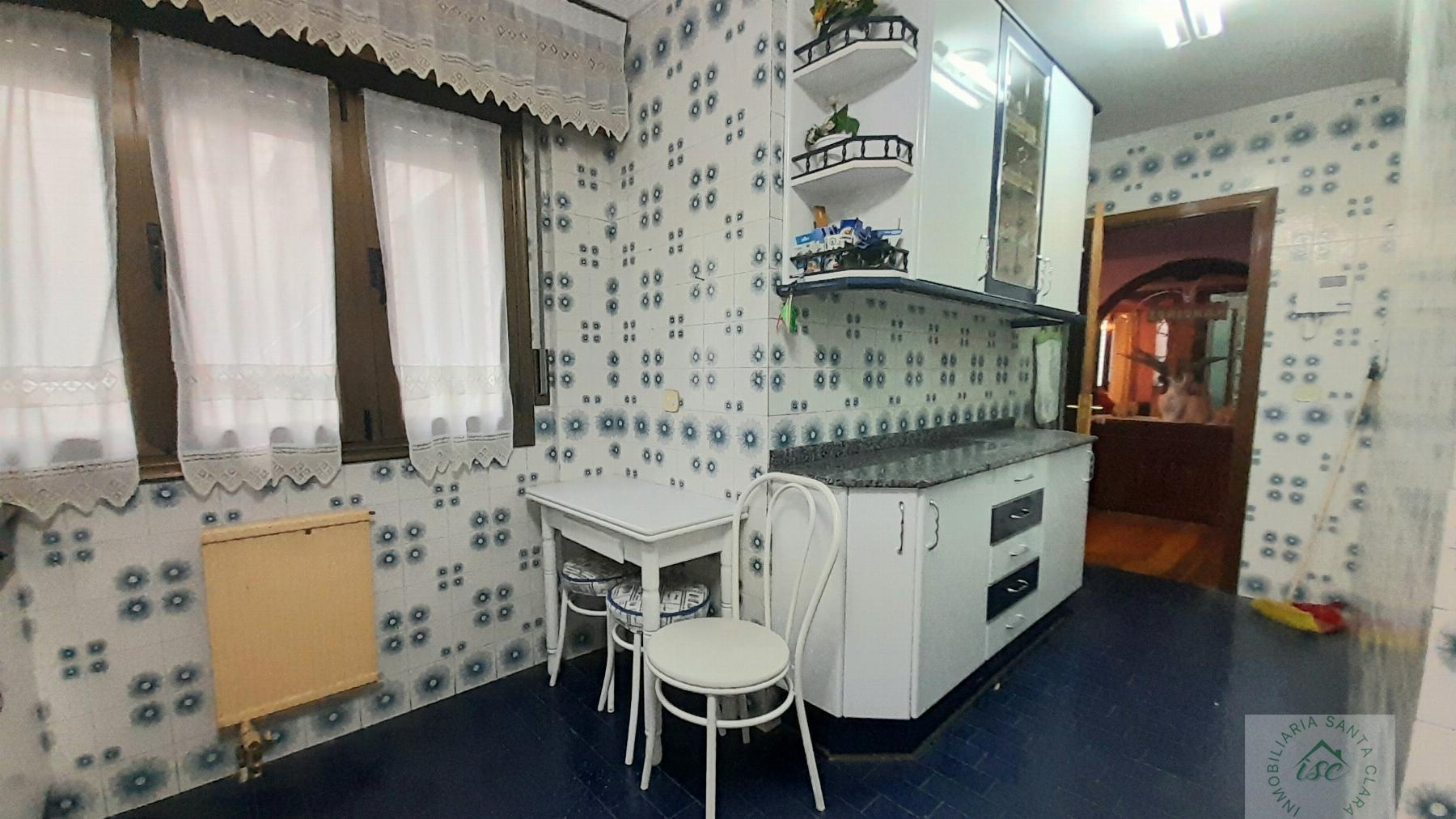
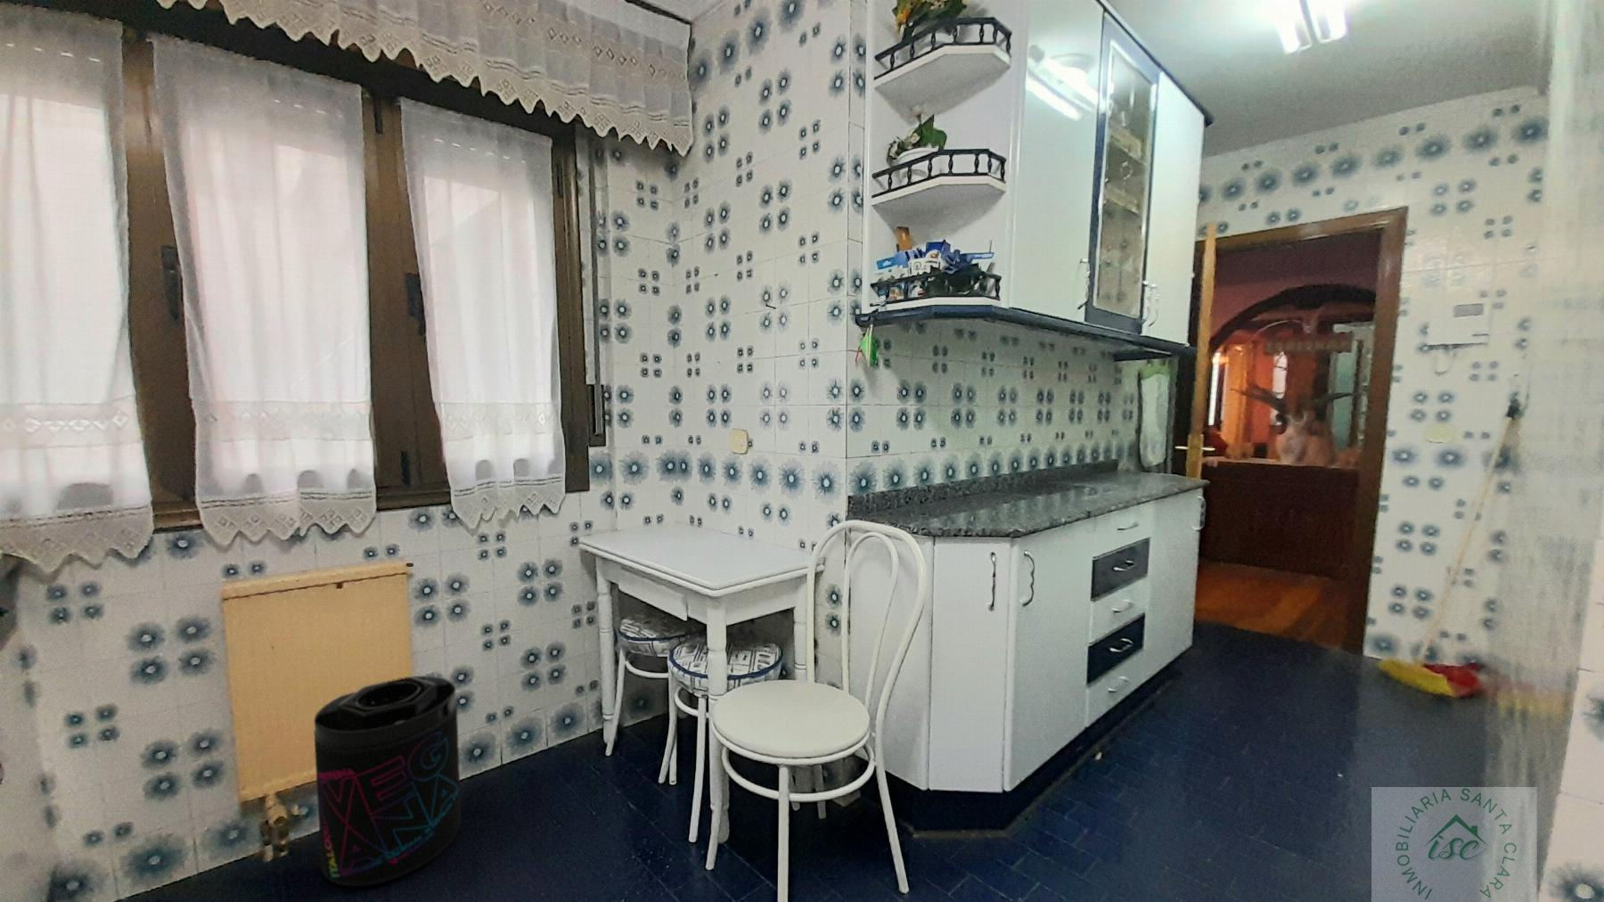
+ supplement container [313,675,462,887]
